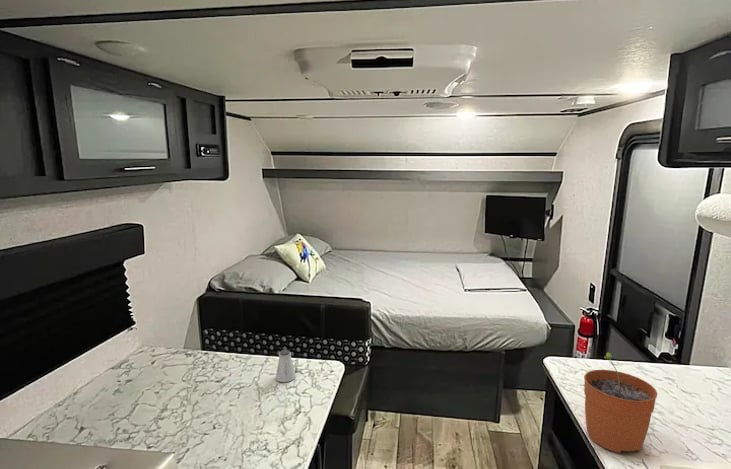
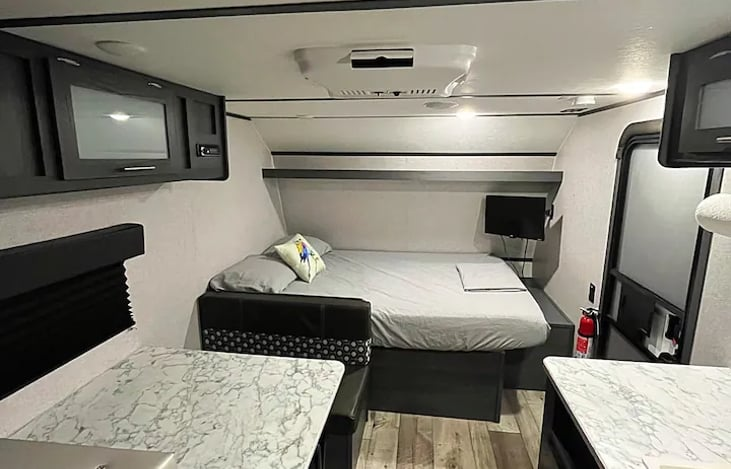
- plant pot [583,352,658,454]
- saltshaker [274,349,296,383]
